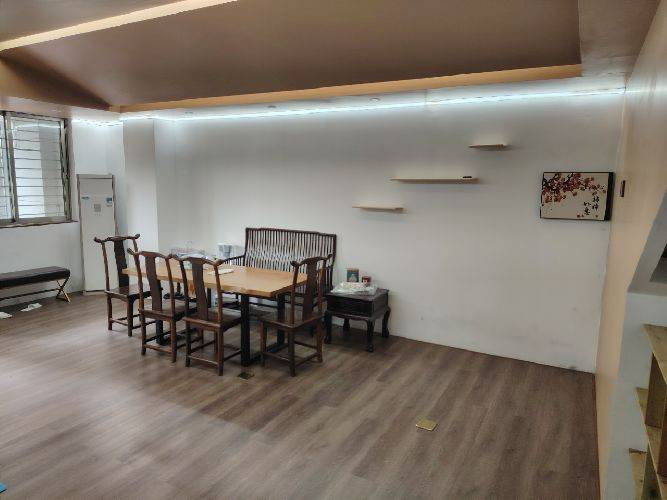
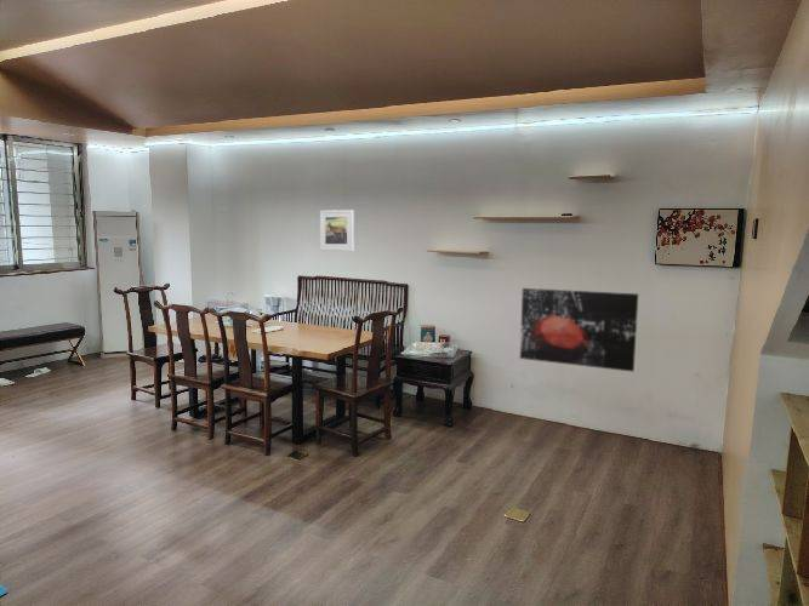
+ wall art [519,287,639,373]
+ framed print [319,208,355,252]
